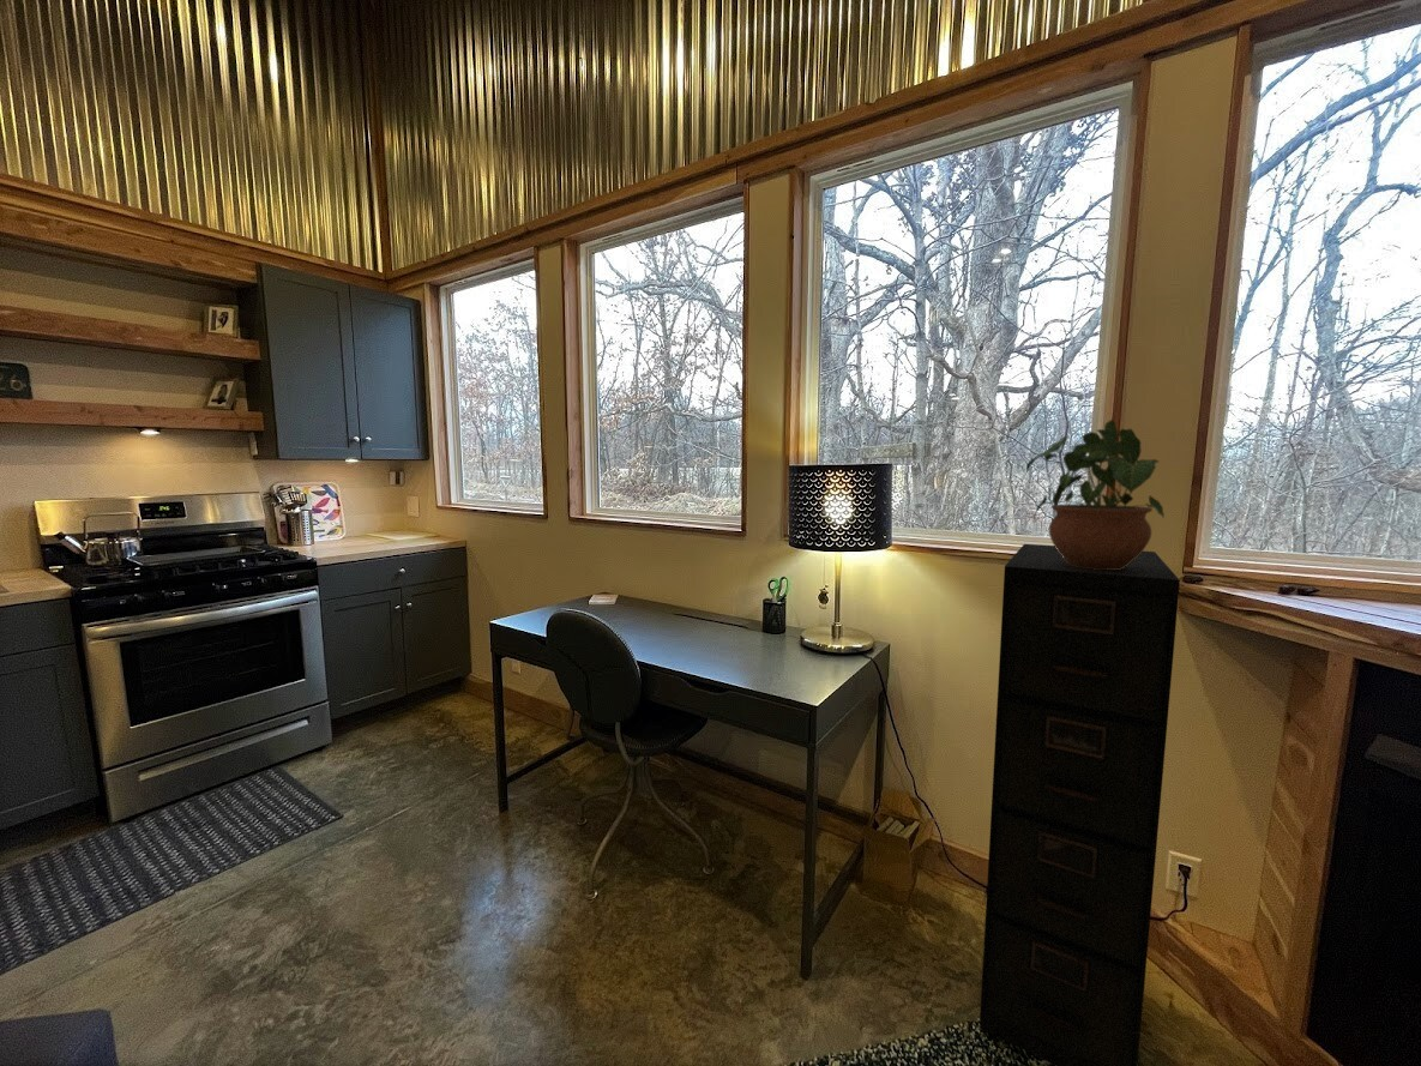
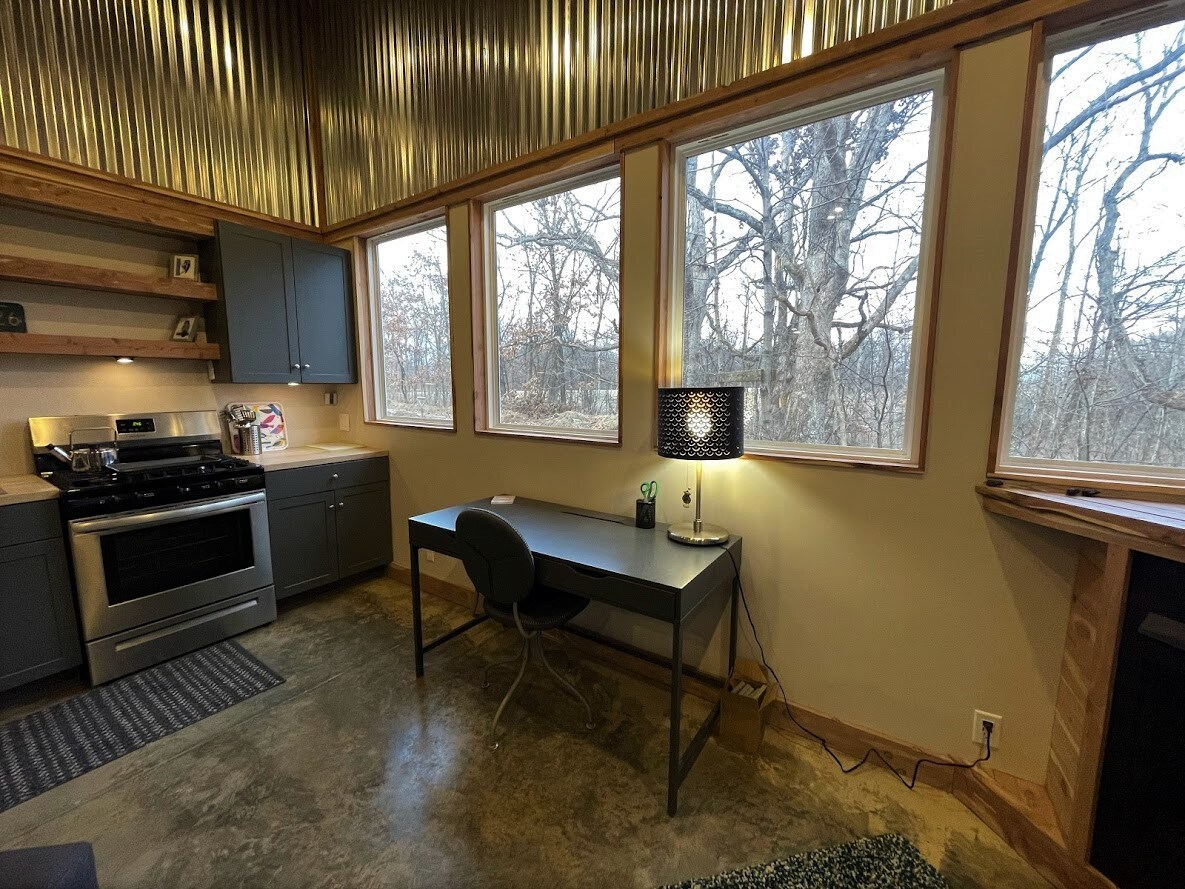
- potted plant [1025,417,1166,570]
- filing cabinet [979,543,1181,1066]
